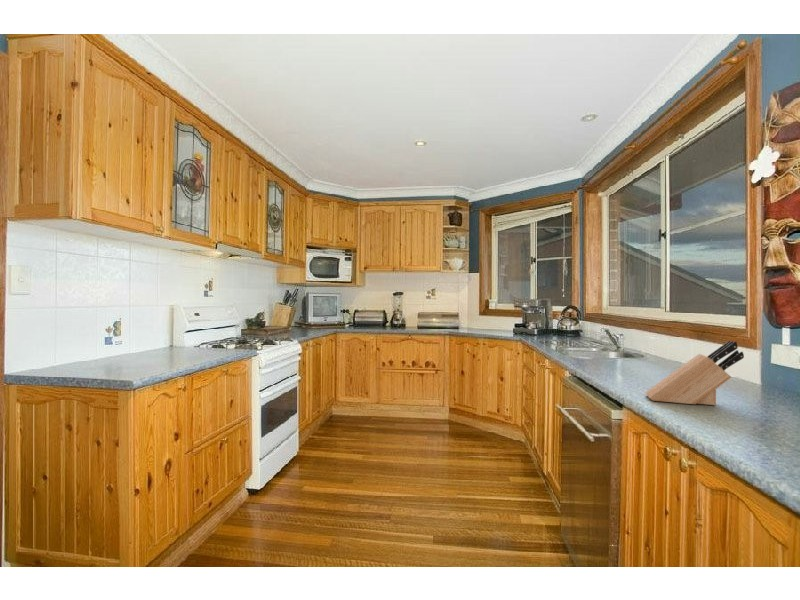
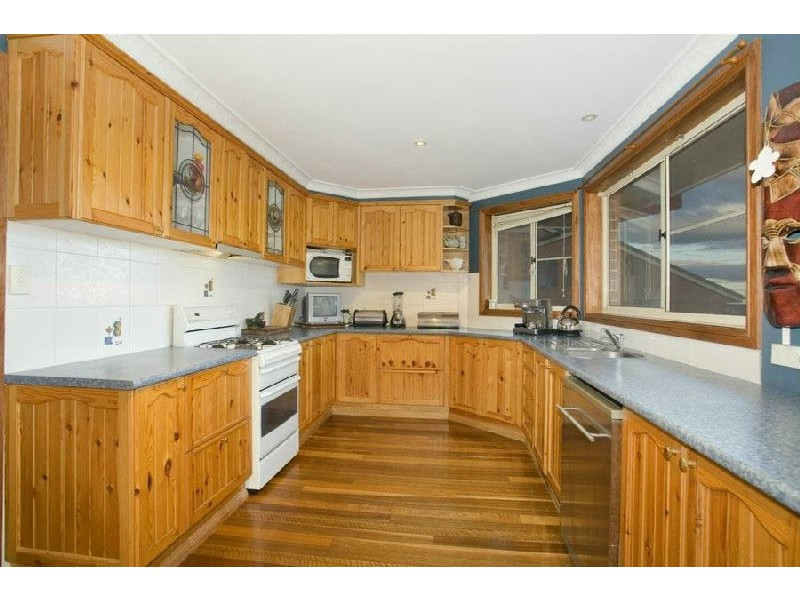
- knife block [644,340,745,406]
